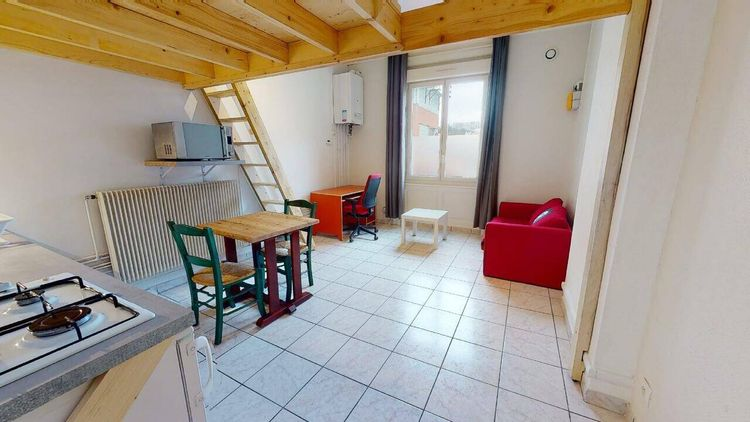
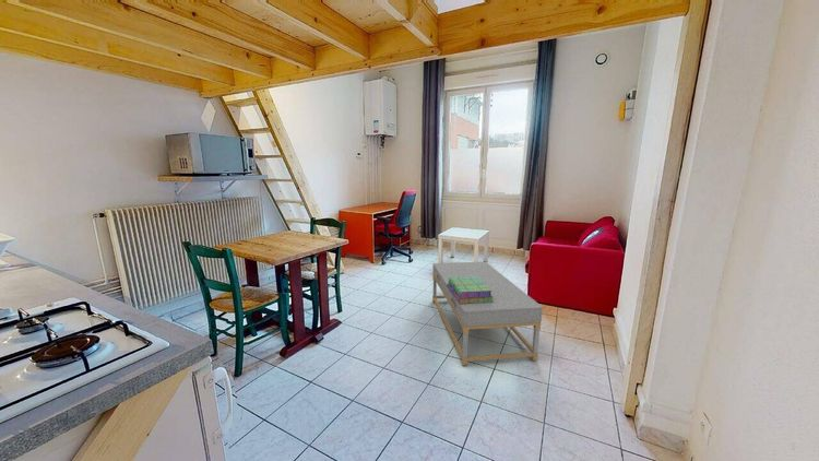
+ stack of books [447,276,494,304]
+ coffee table [431,261,544,366]
